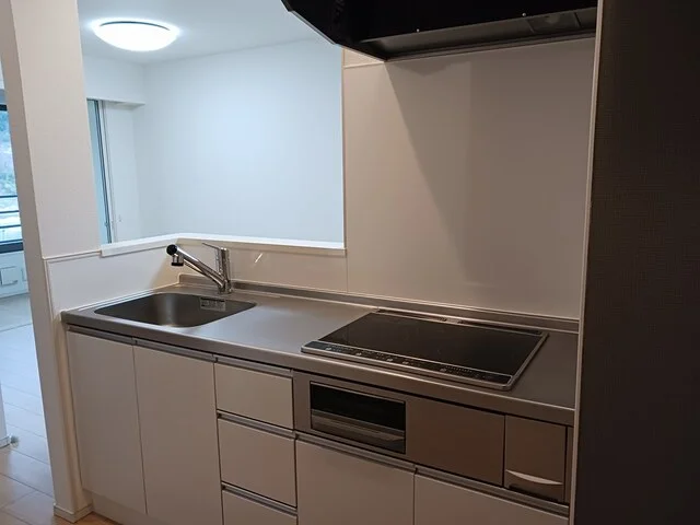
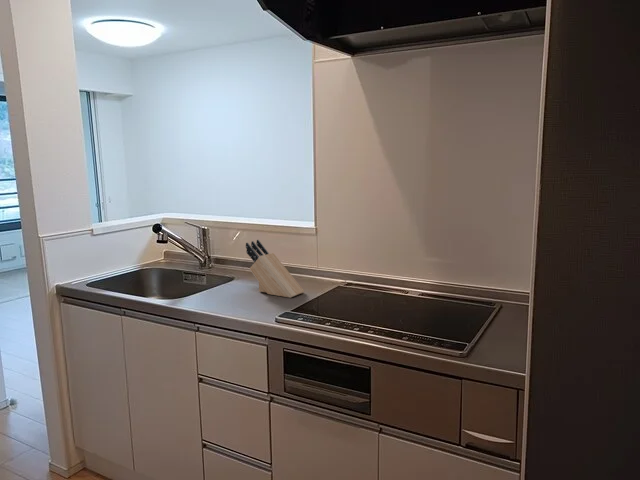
+ knife block [245,239,305,299]
